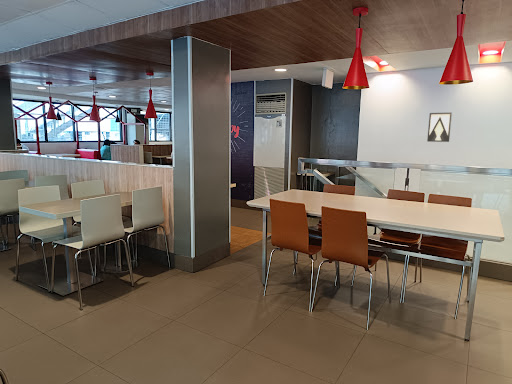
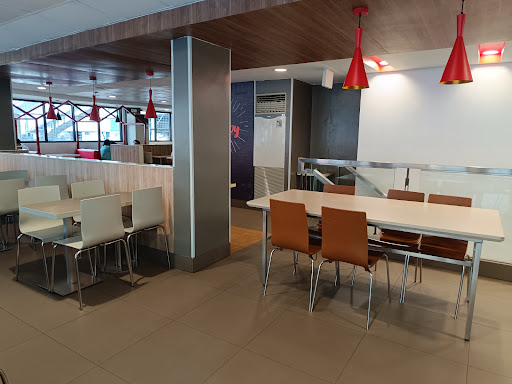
- wall art [426,111,453,143]
